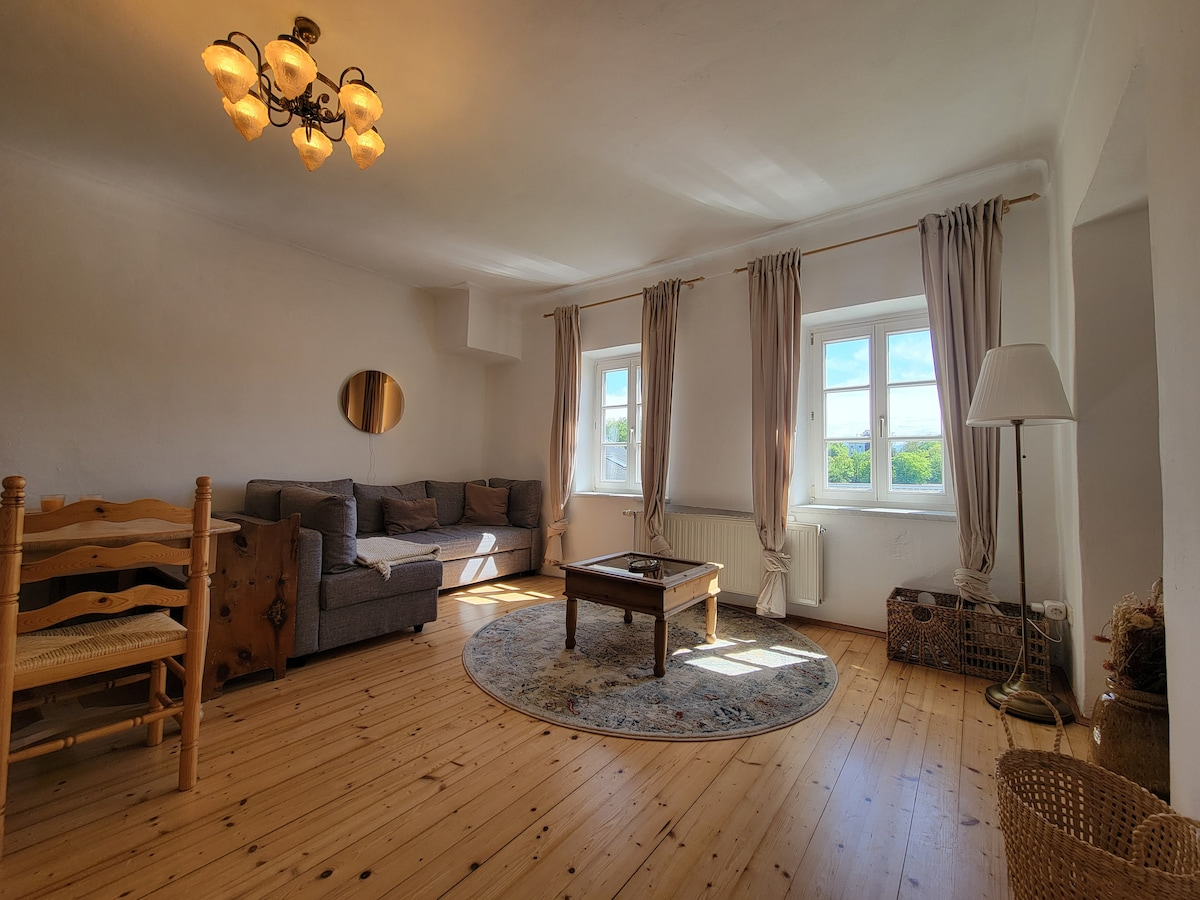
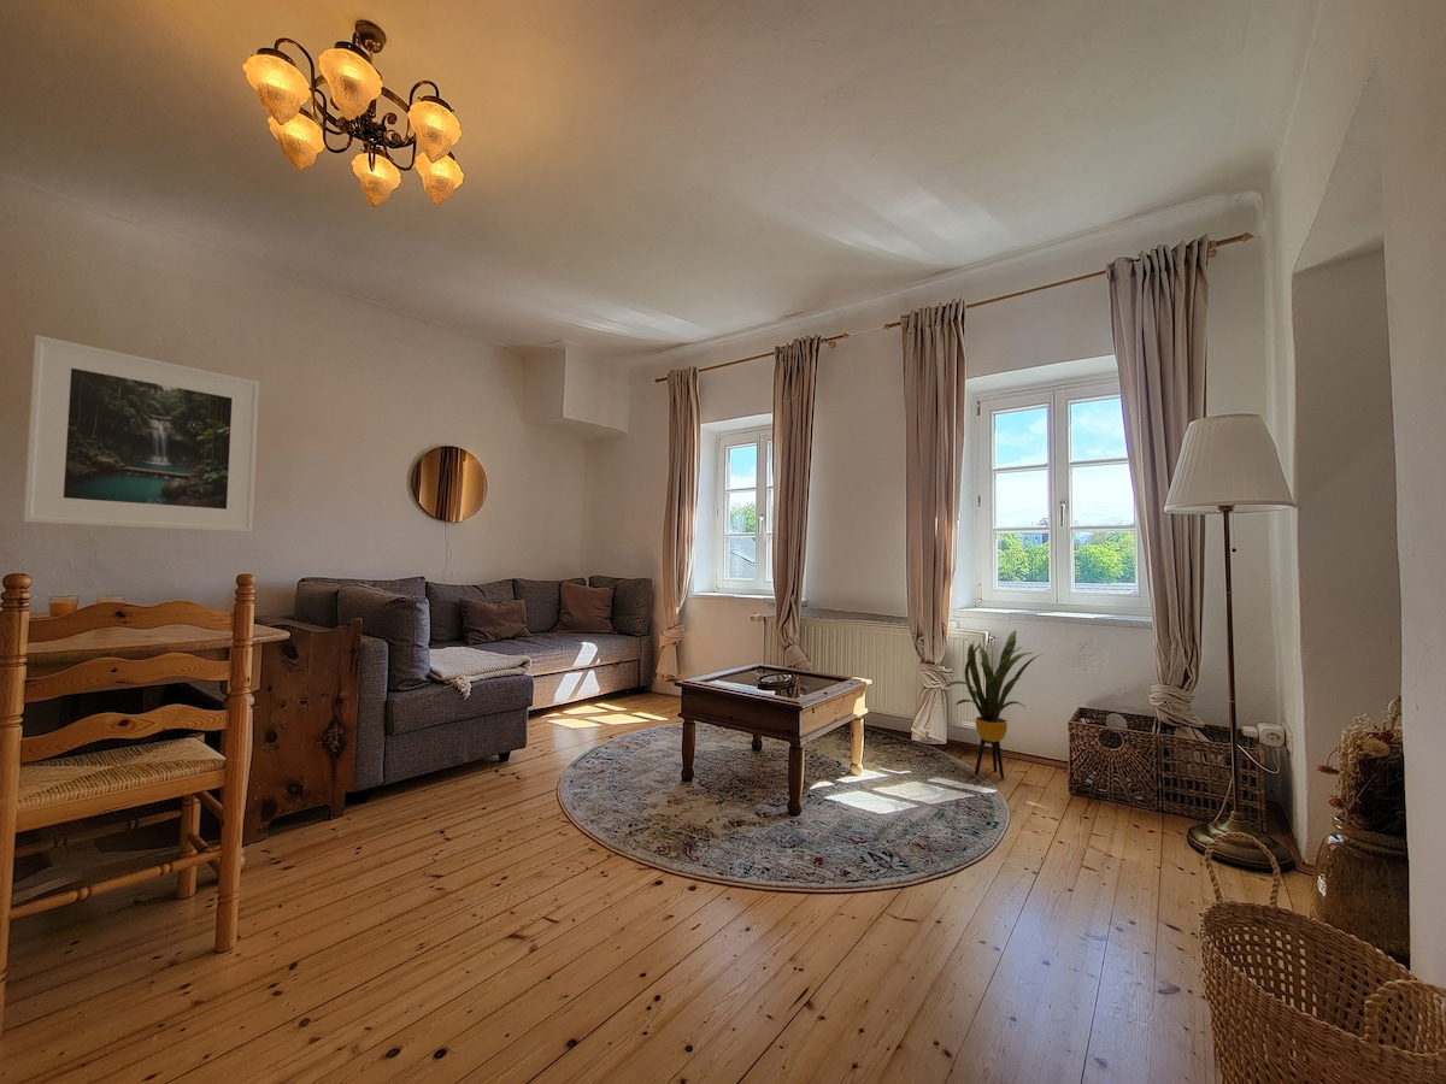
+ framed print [22,334,260,534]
+ house plant [944,630,1044,779]
